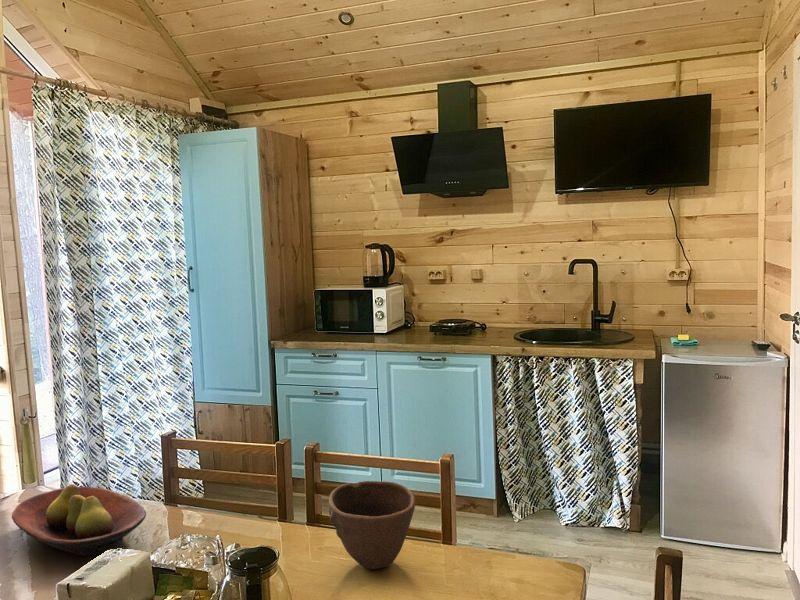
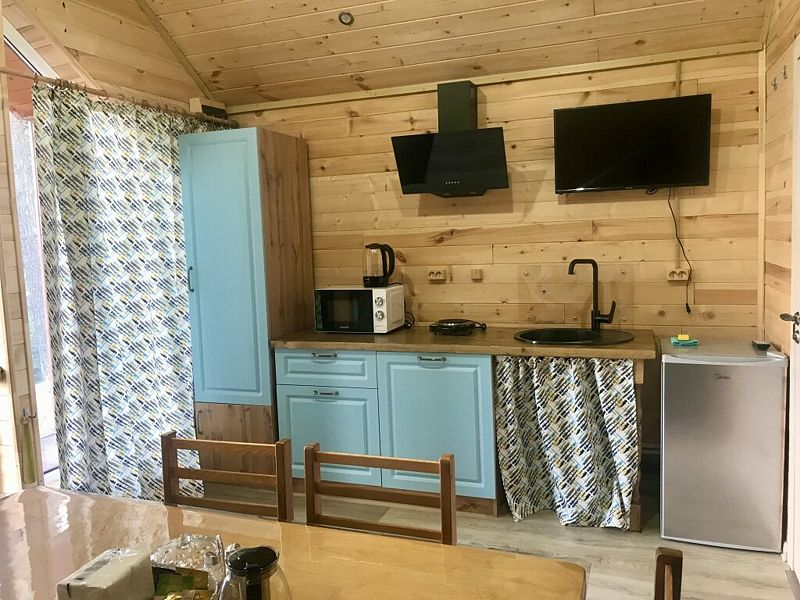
- fruit bowl [11,483,147,557]
- bowl [328,480,416,570]
